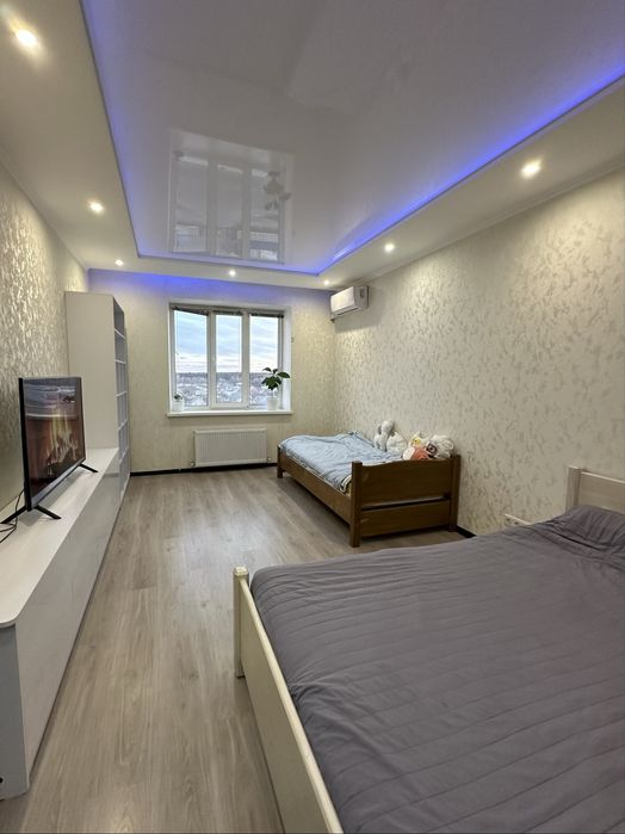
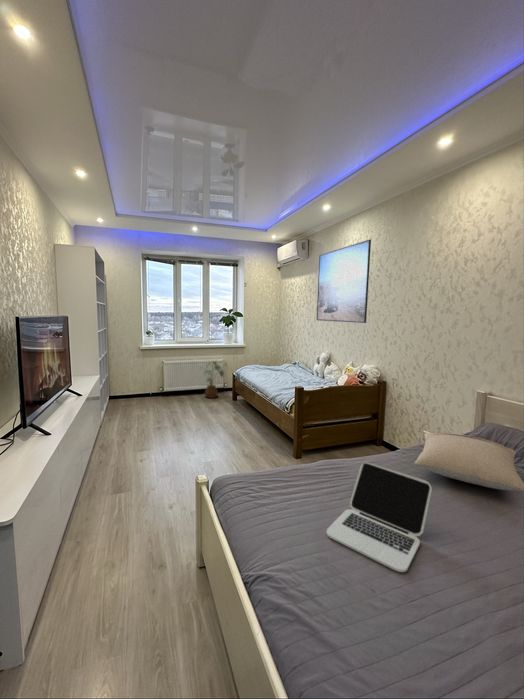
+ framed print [316,239,372,324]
+ pillow [414,432,524,493]
+ house plant [198,360,228,399]
+ laptop [326,461,433,573]
